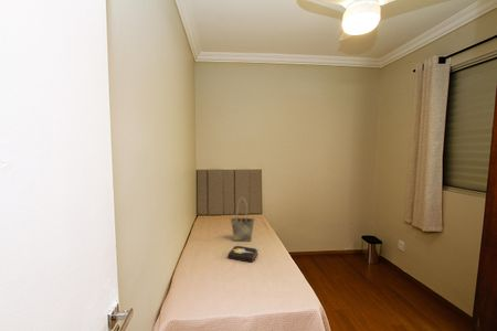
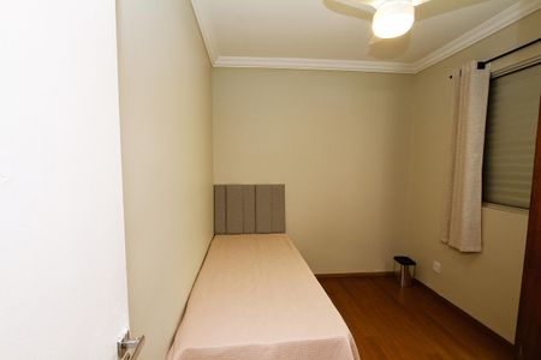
- hardback book [228,244,260,264]
- tote bag [230,197,255,242]
